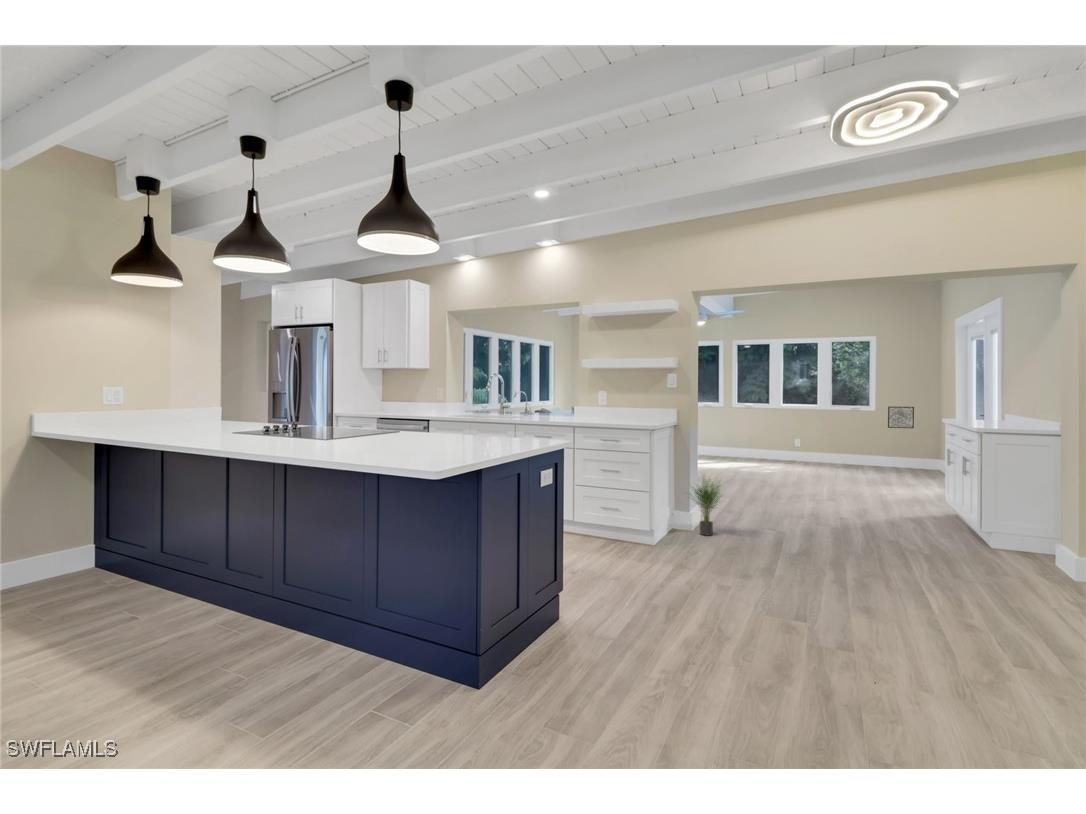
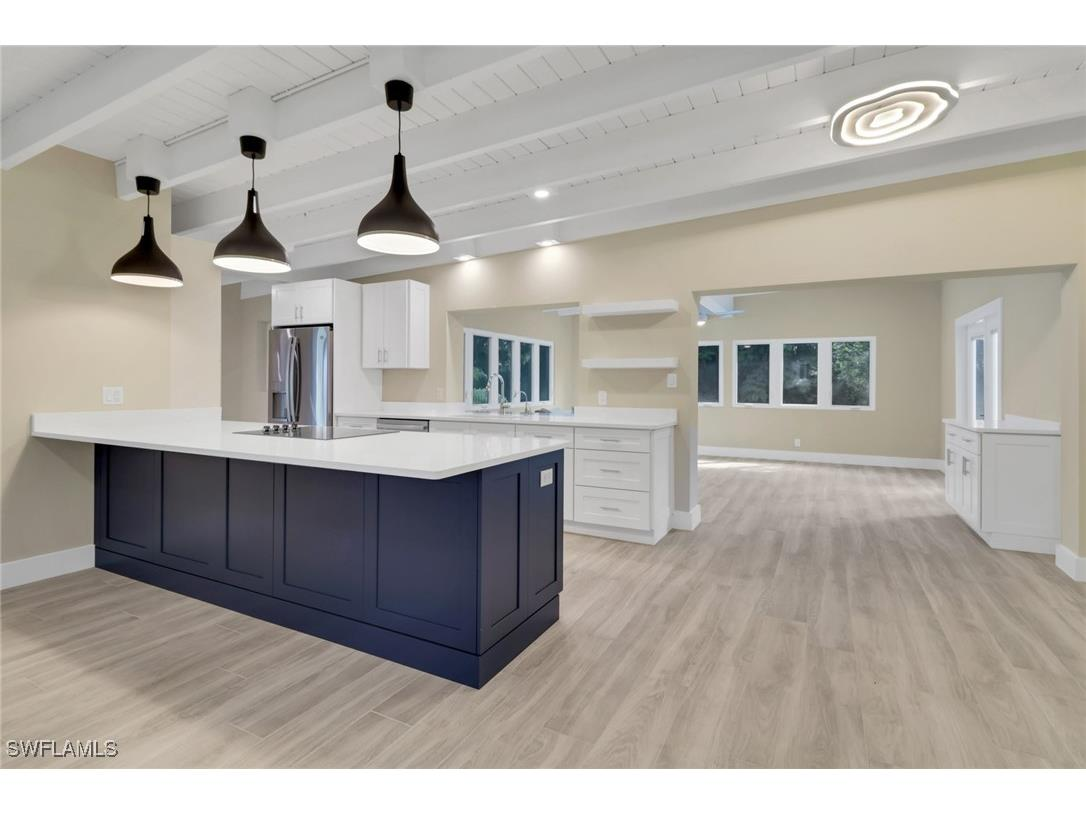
- potted plant [682,472,724,537]
- wall art [887,406,915,429]
